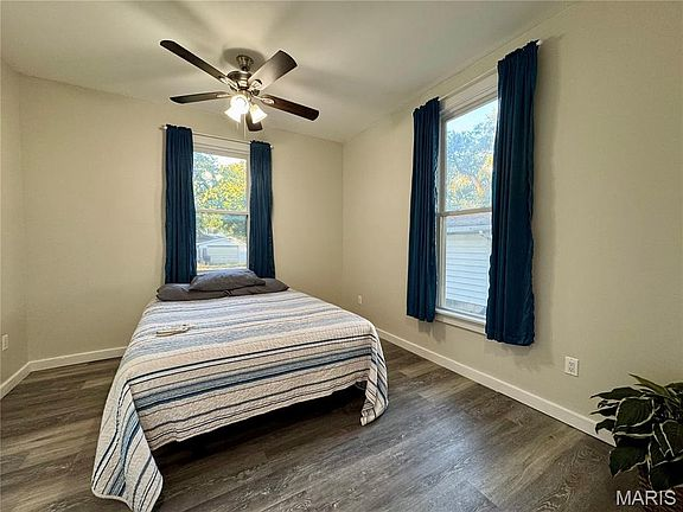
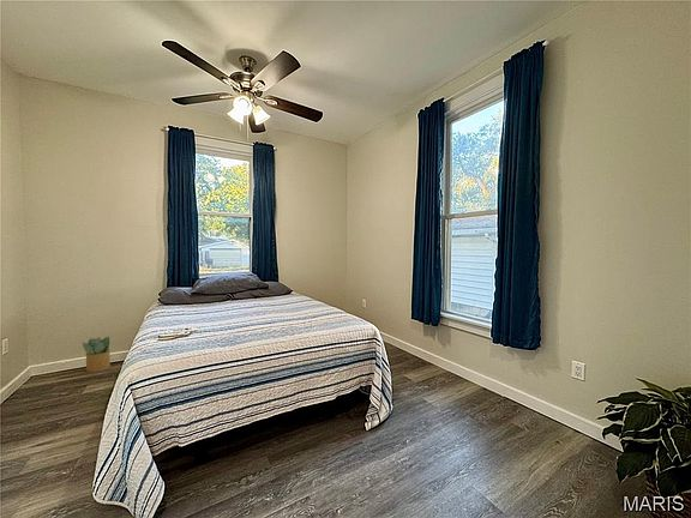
+ potted plant [80,336,112,373]
